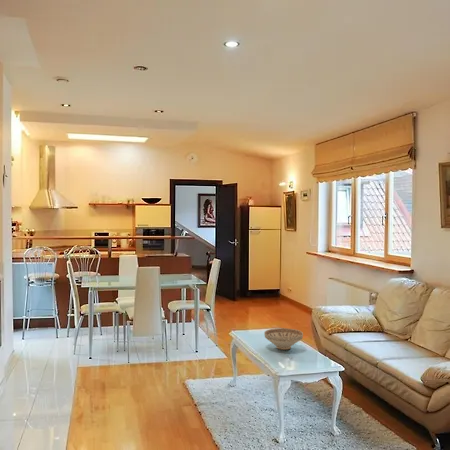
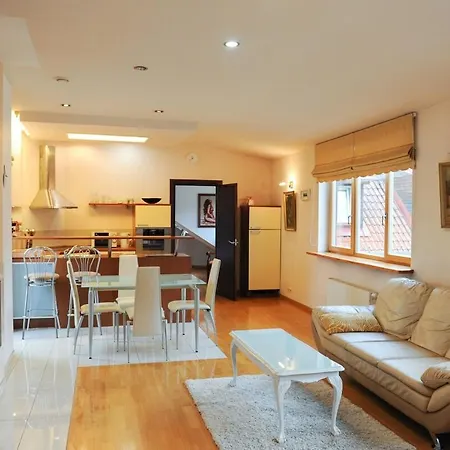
- decorative bowl [263,327,304,351]
